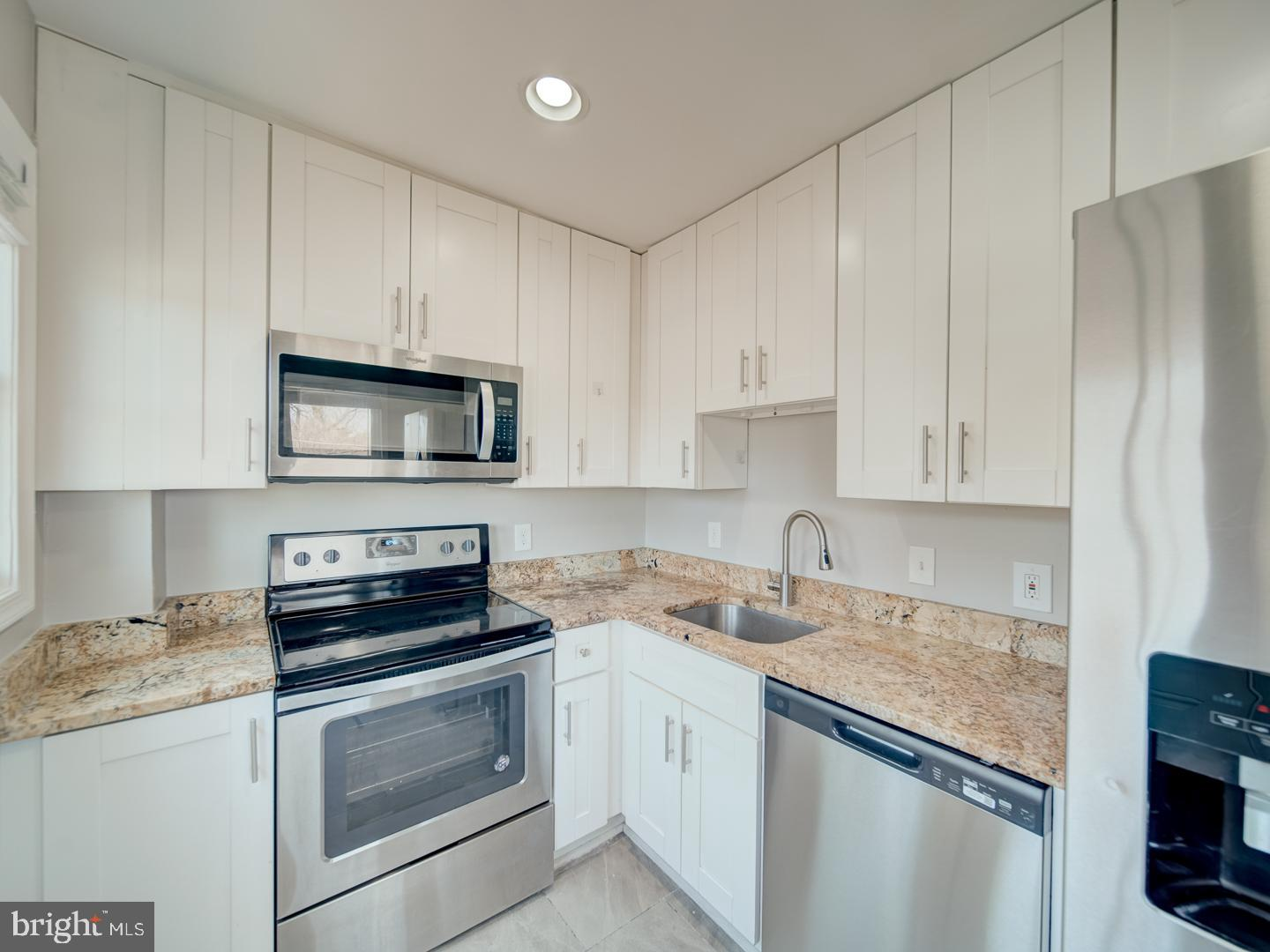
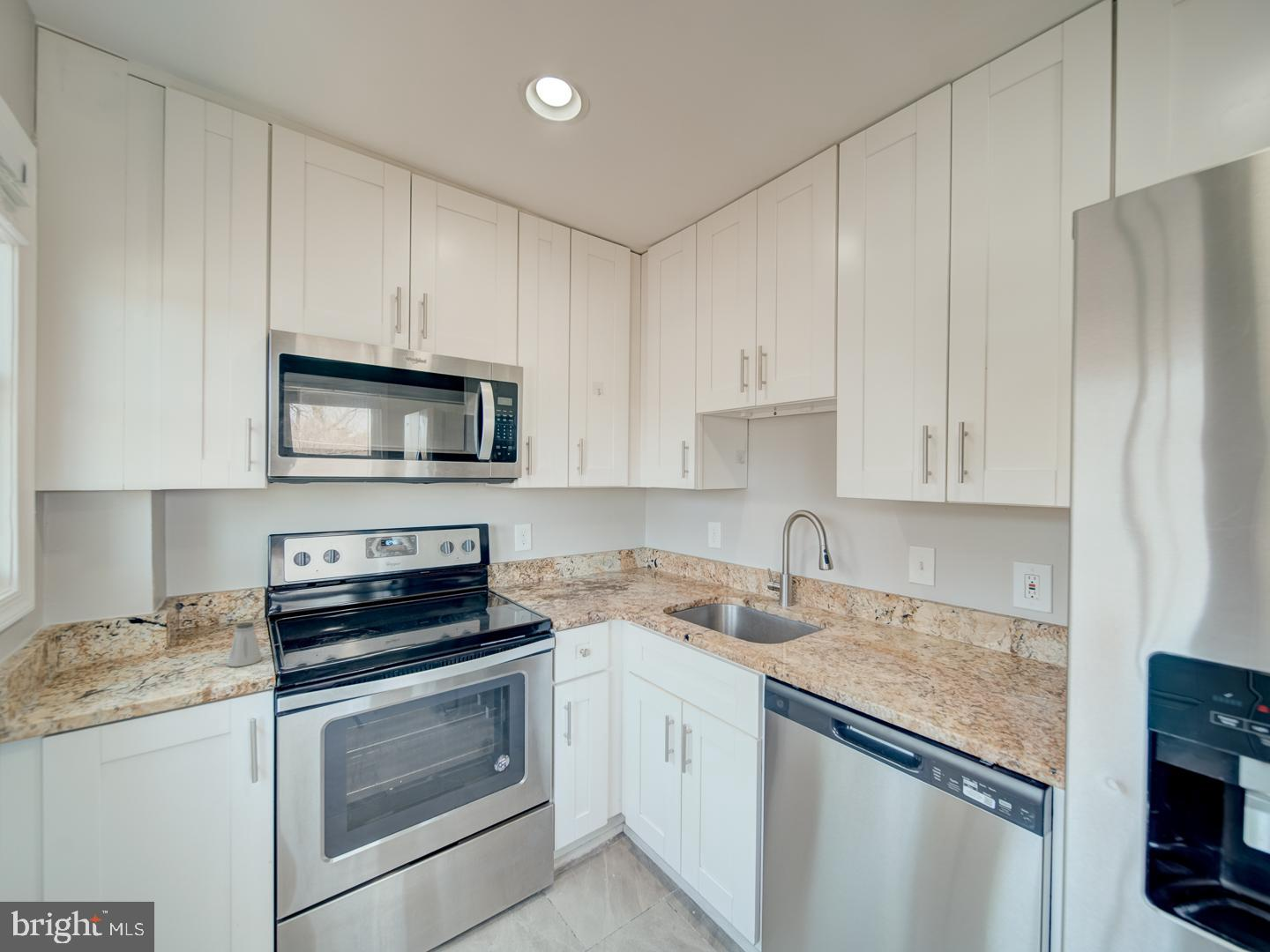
+ saltshaker [226,621,263,667]
